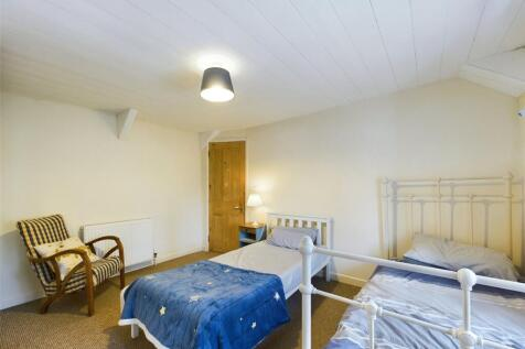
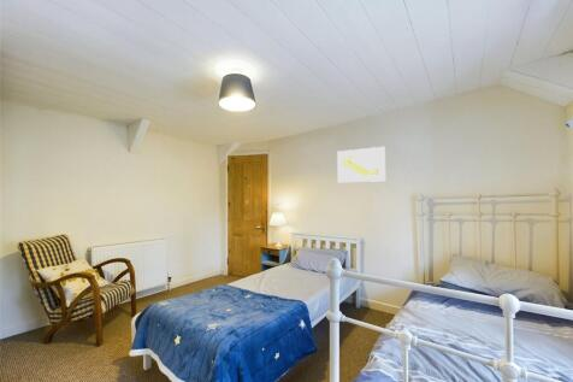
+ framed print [336,146,386,183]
